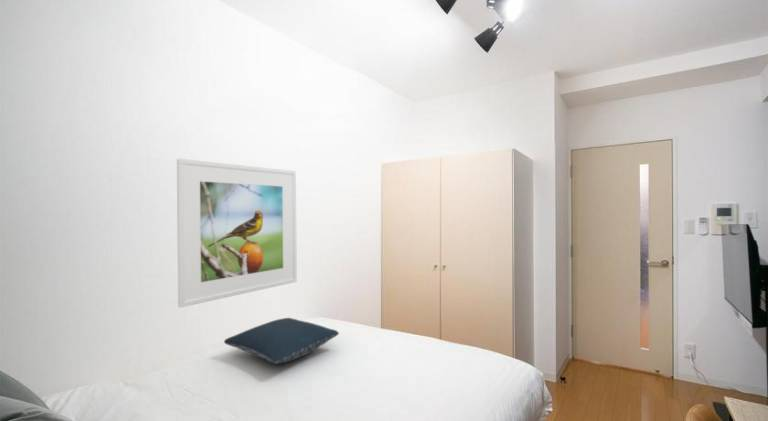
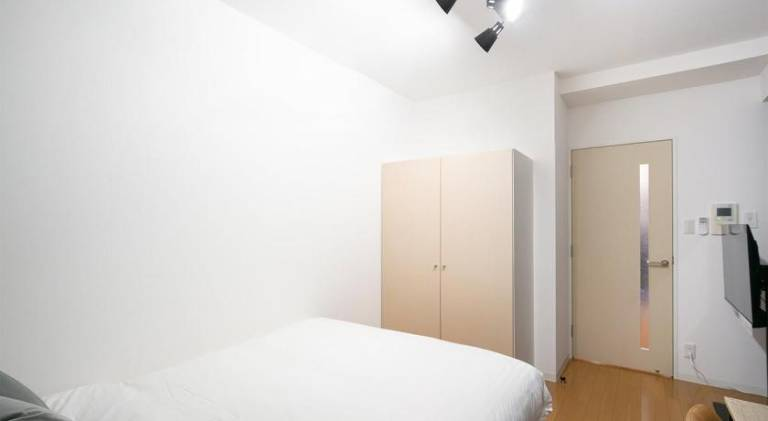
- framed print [176,158,298,308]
- pillow [223,317,340,365]
